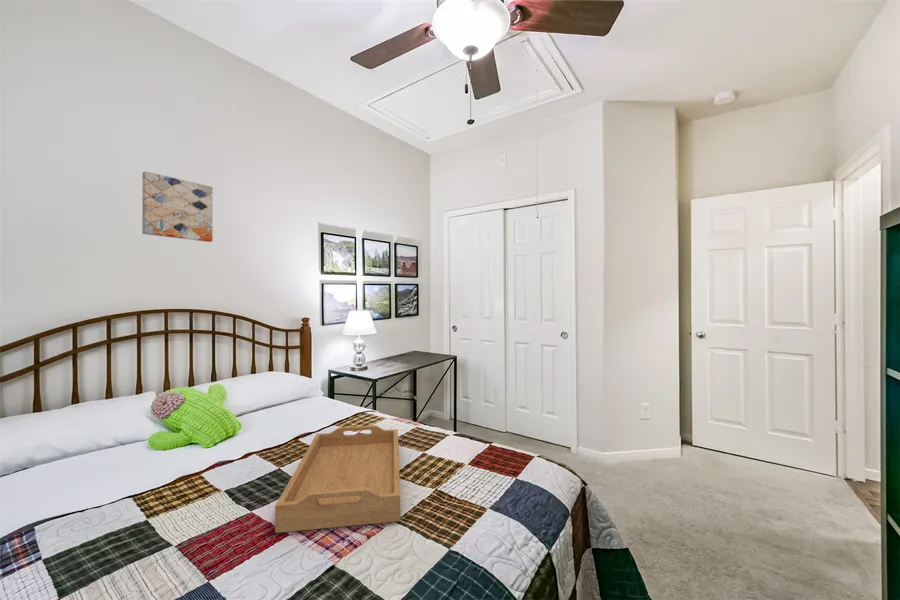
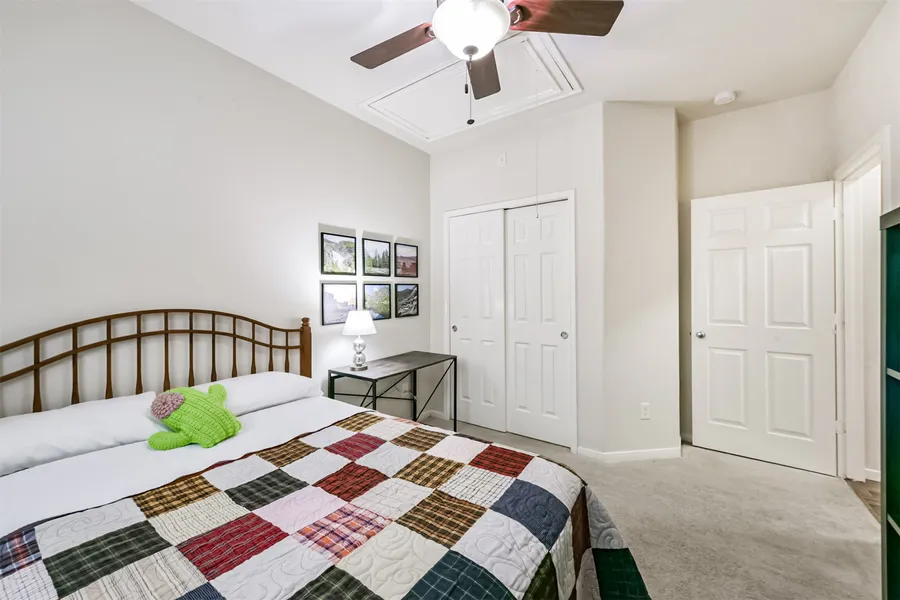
- wall art [141,171,213,243]
- serving tray [274,424,401,534]
